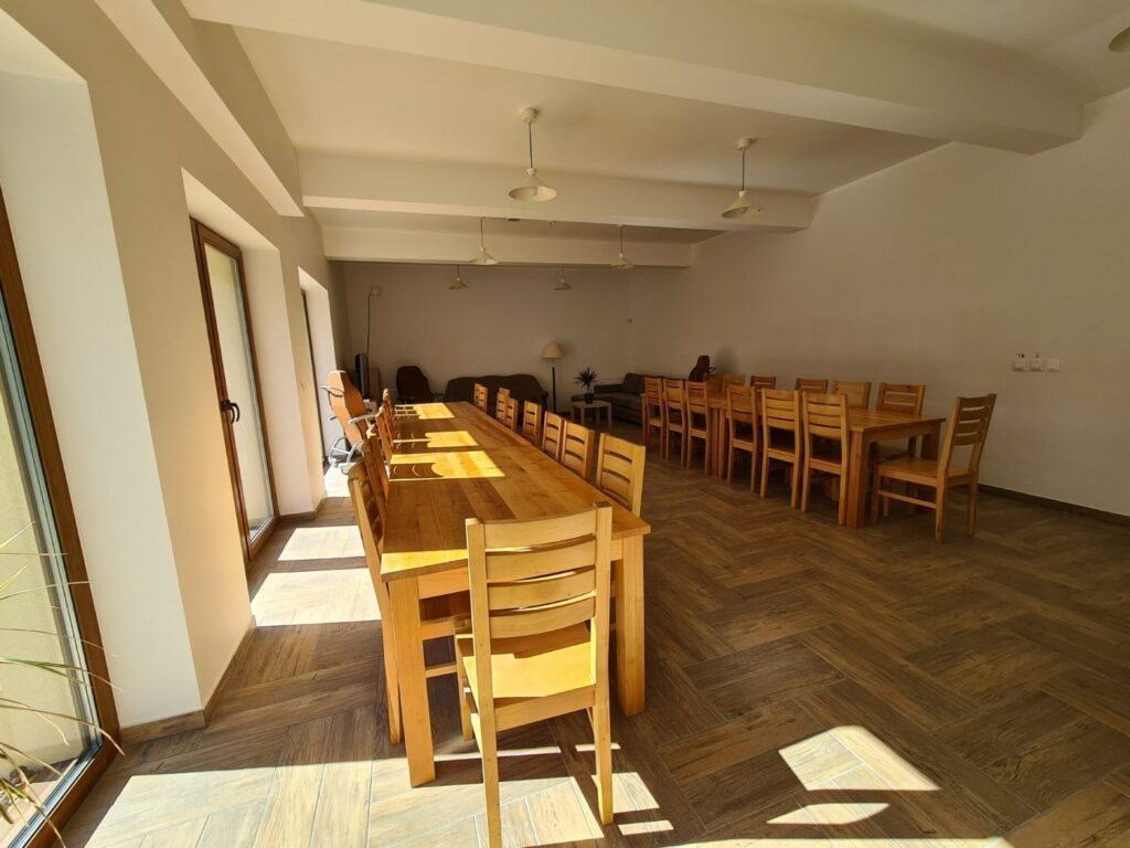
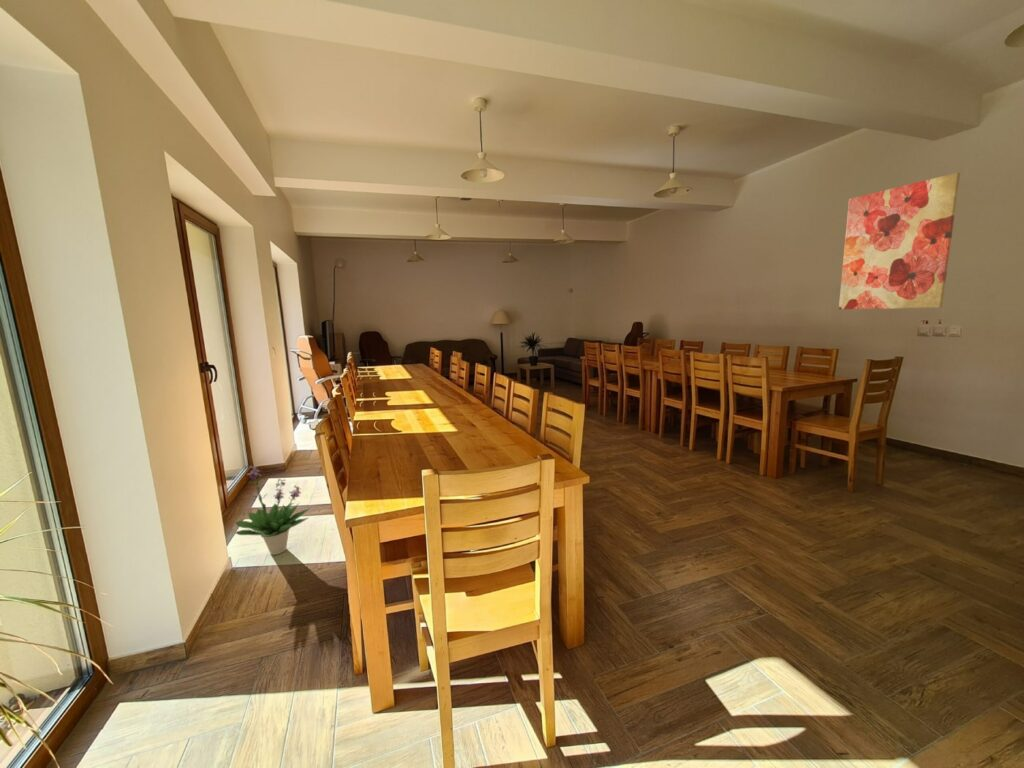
+ wall art [838,172,961,310]
+ potted plant [234,465,312,556]
